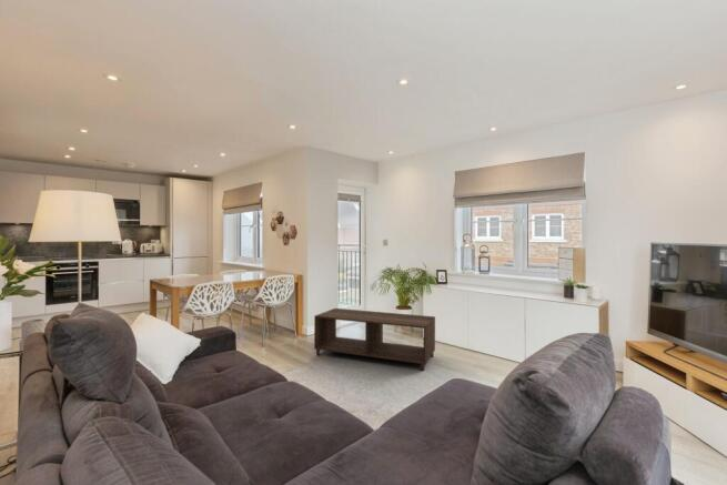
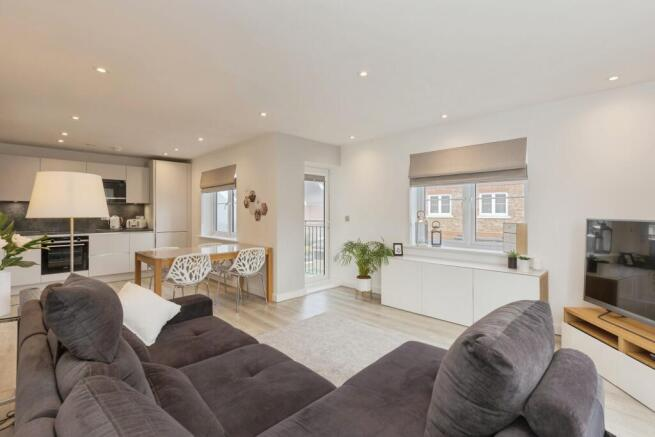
- coffee table [313,307,436,371]
